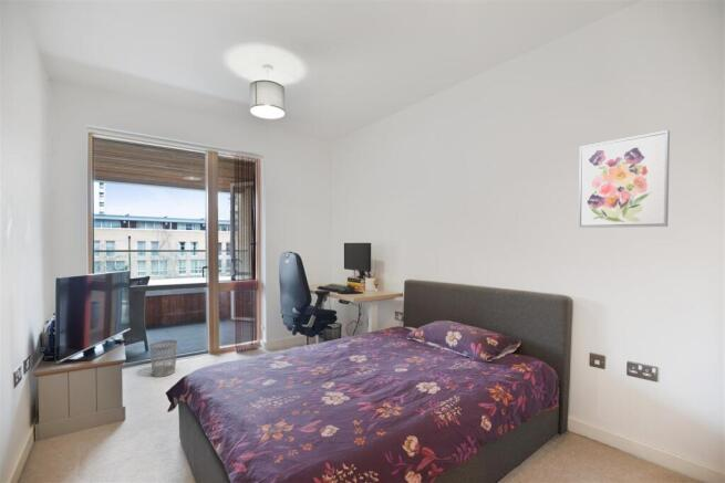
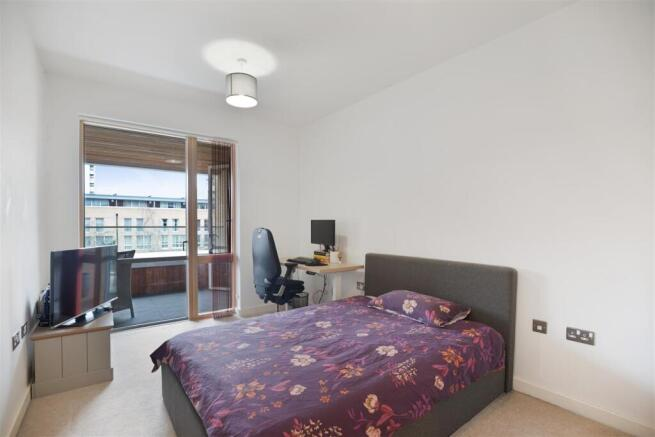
- wall art [578,129,671,229]
- wastebasket [148,339,178,378]
